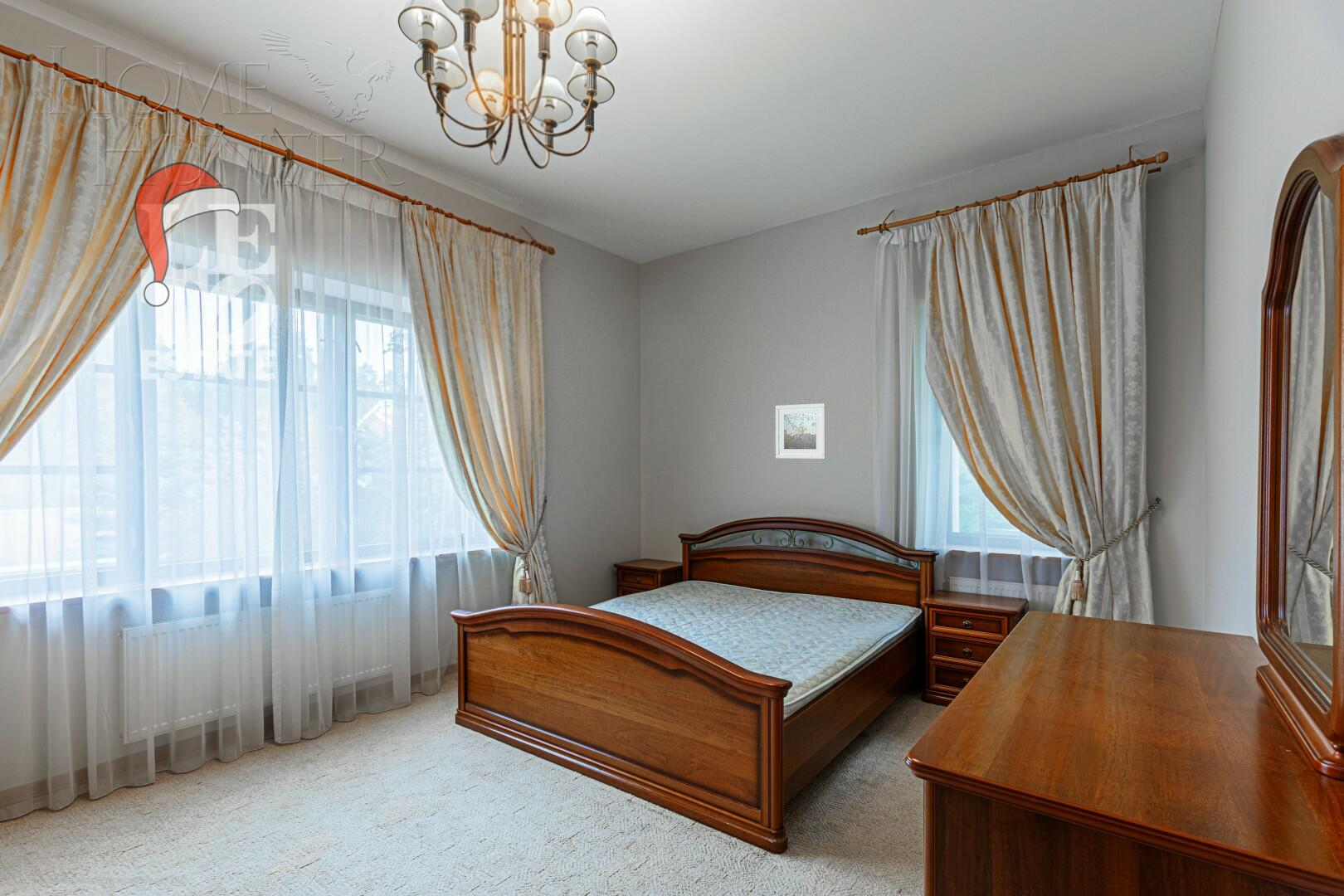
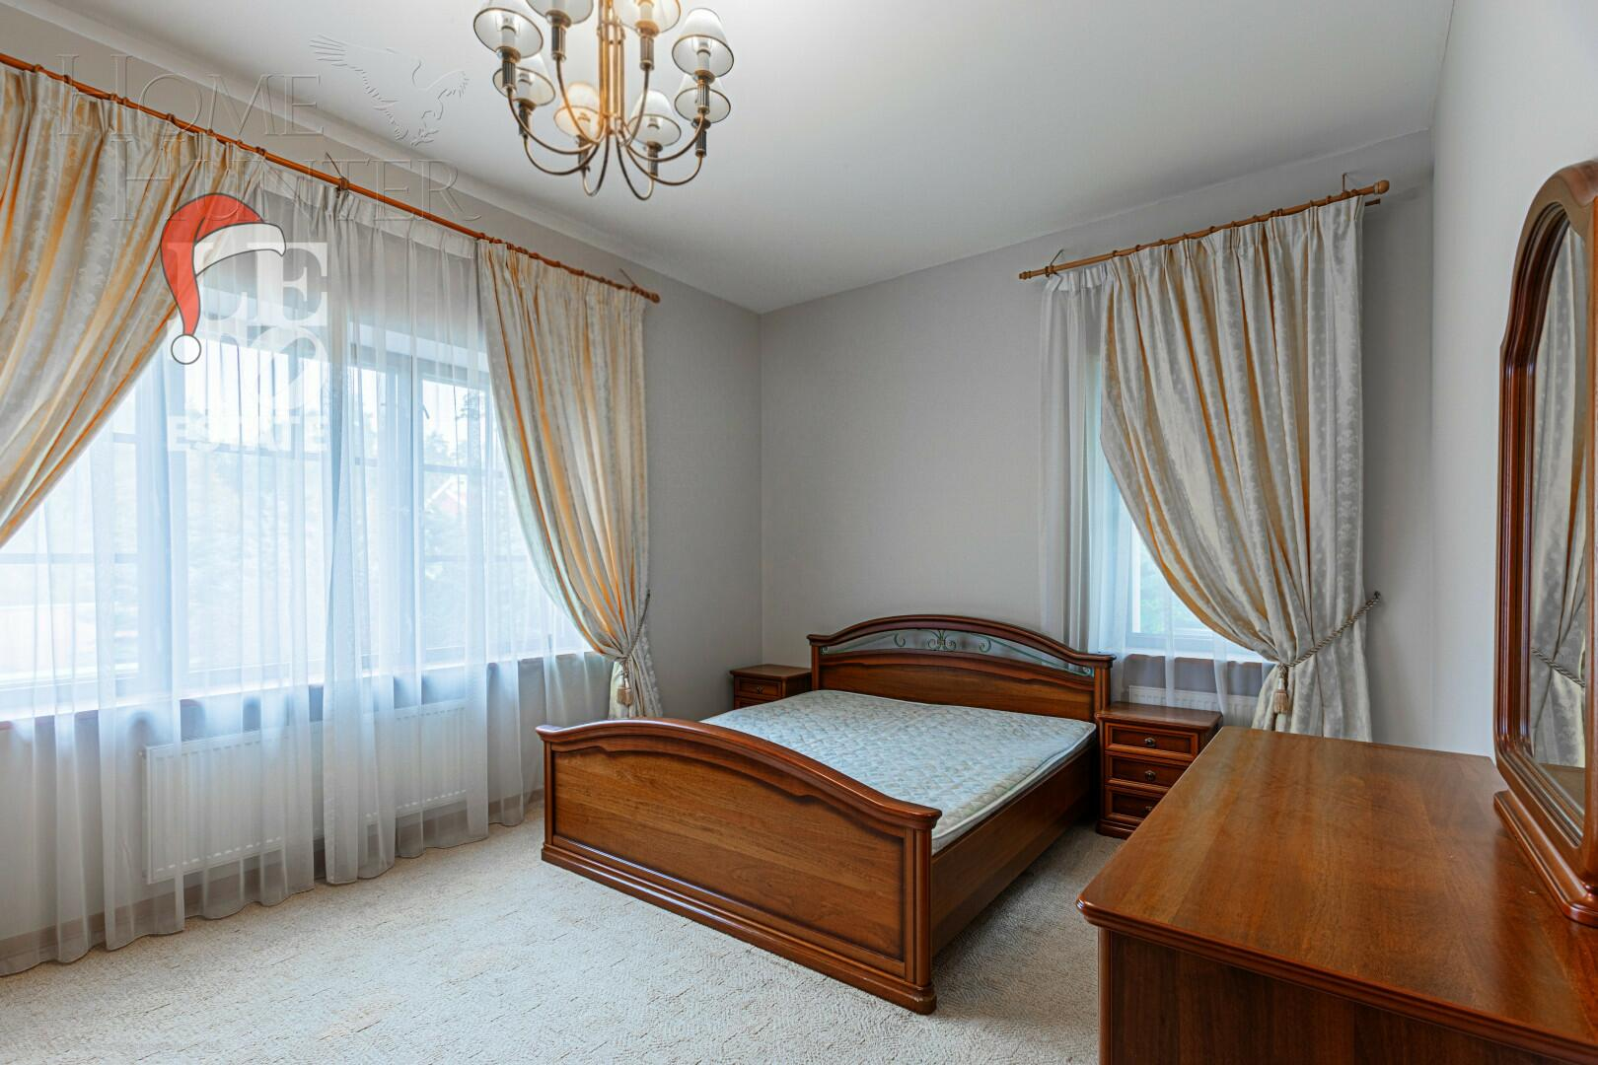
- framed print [775,402,827,460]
